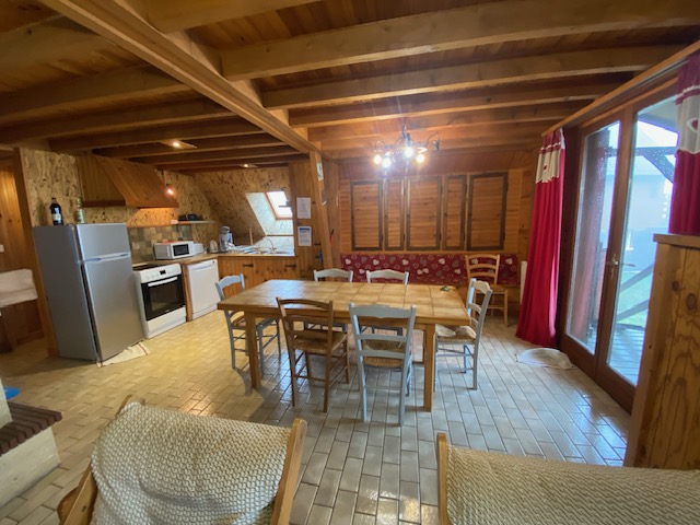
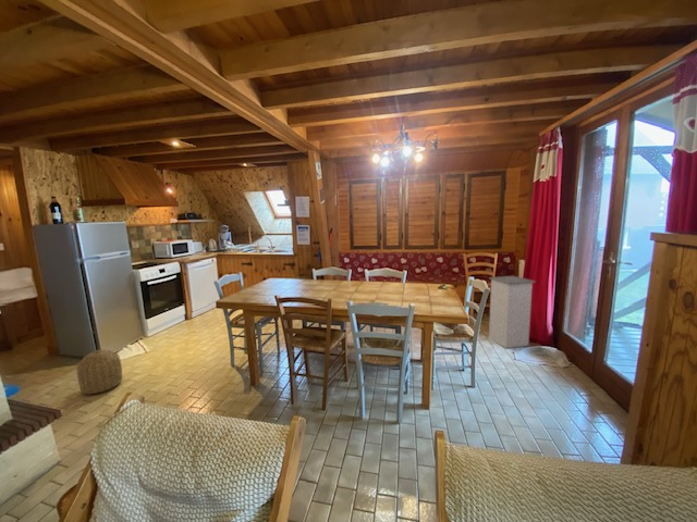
+ trash can [488,275,537,349]
+ basket [76,349,123,395]
